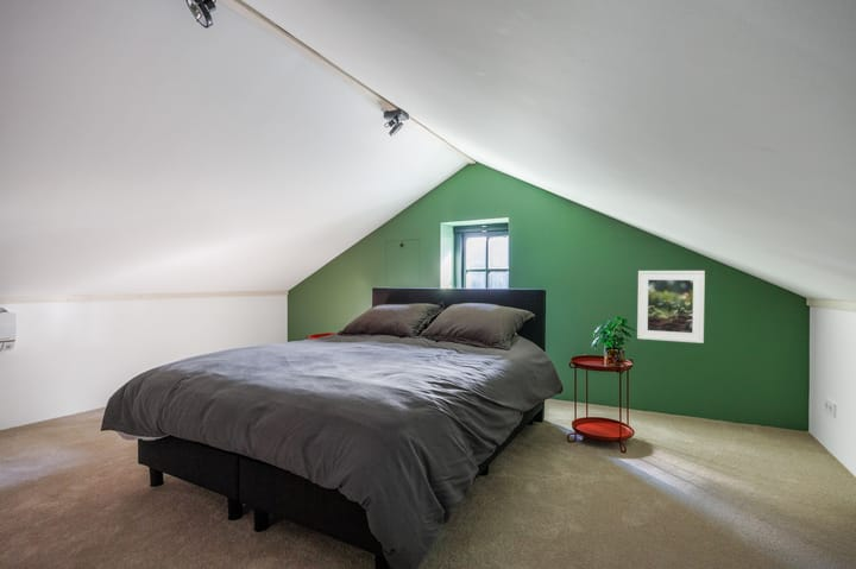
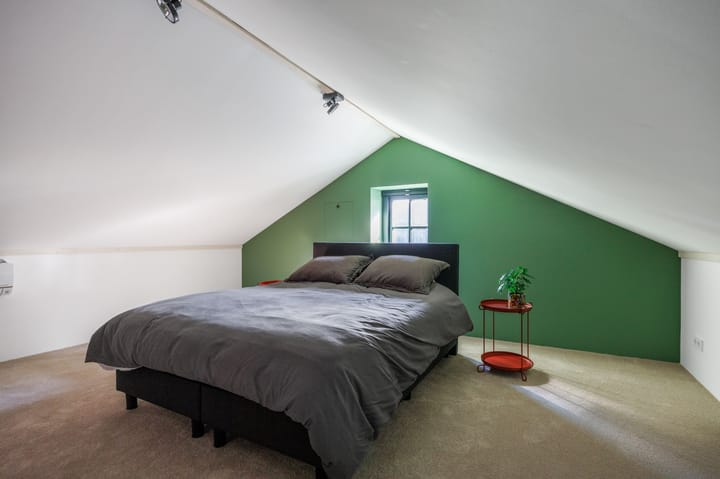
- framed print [636,270,706,344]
